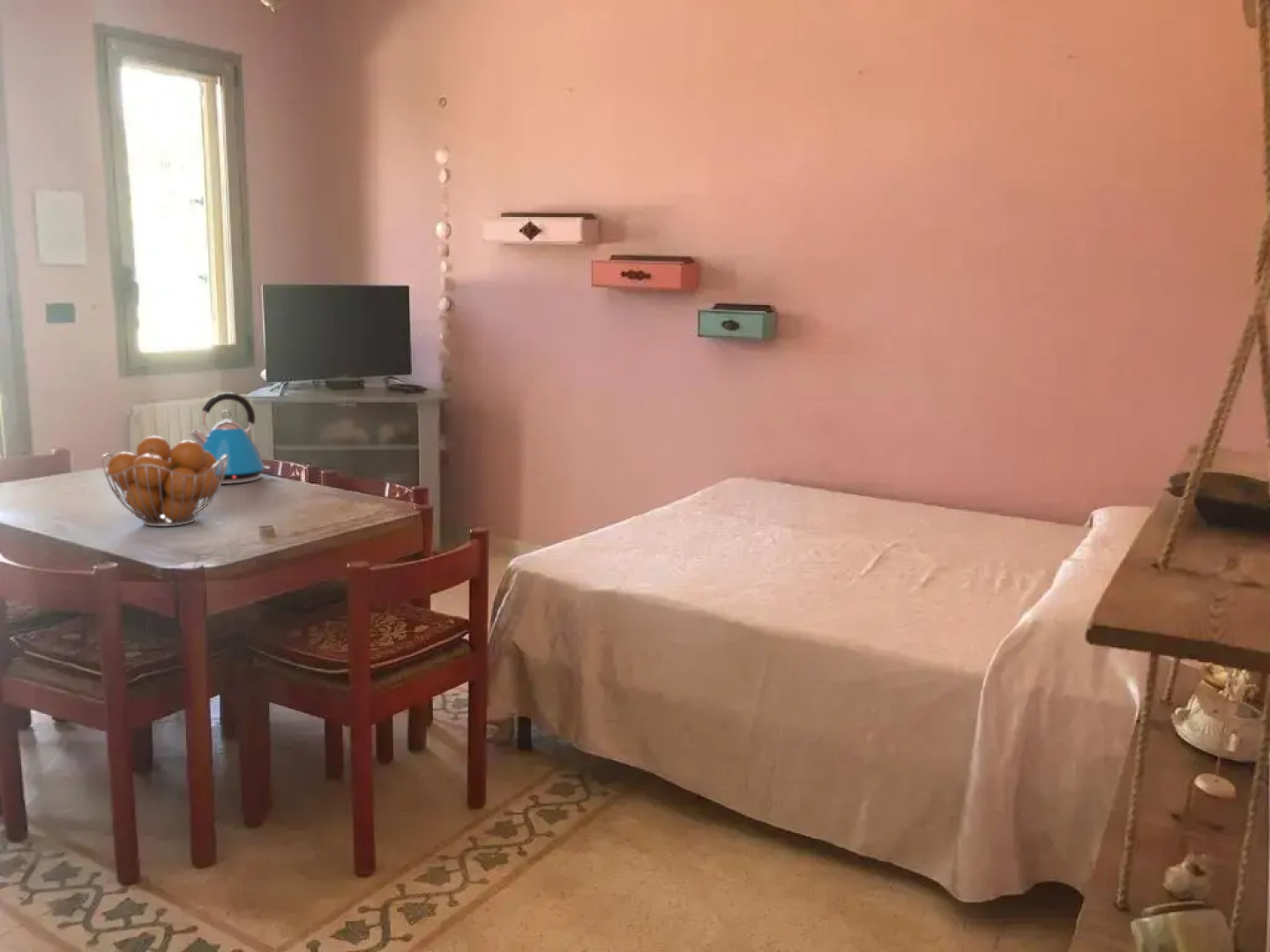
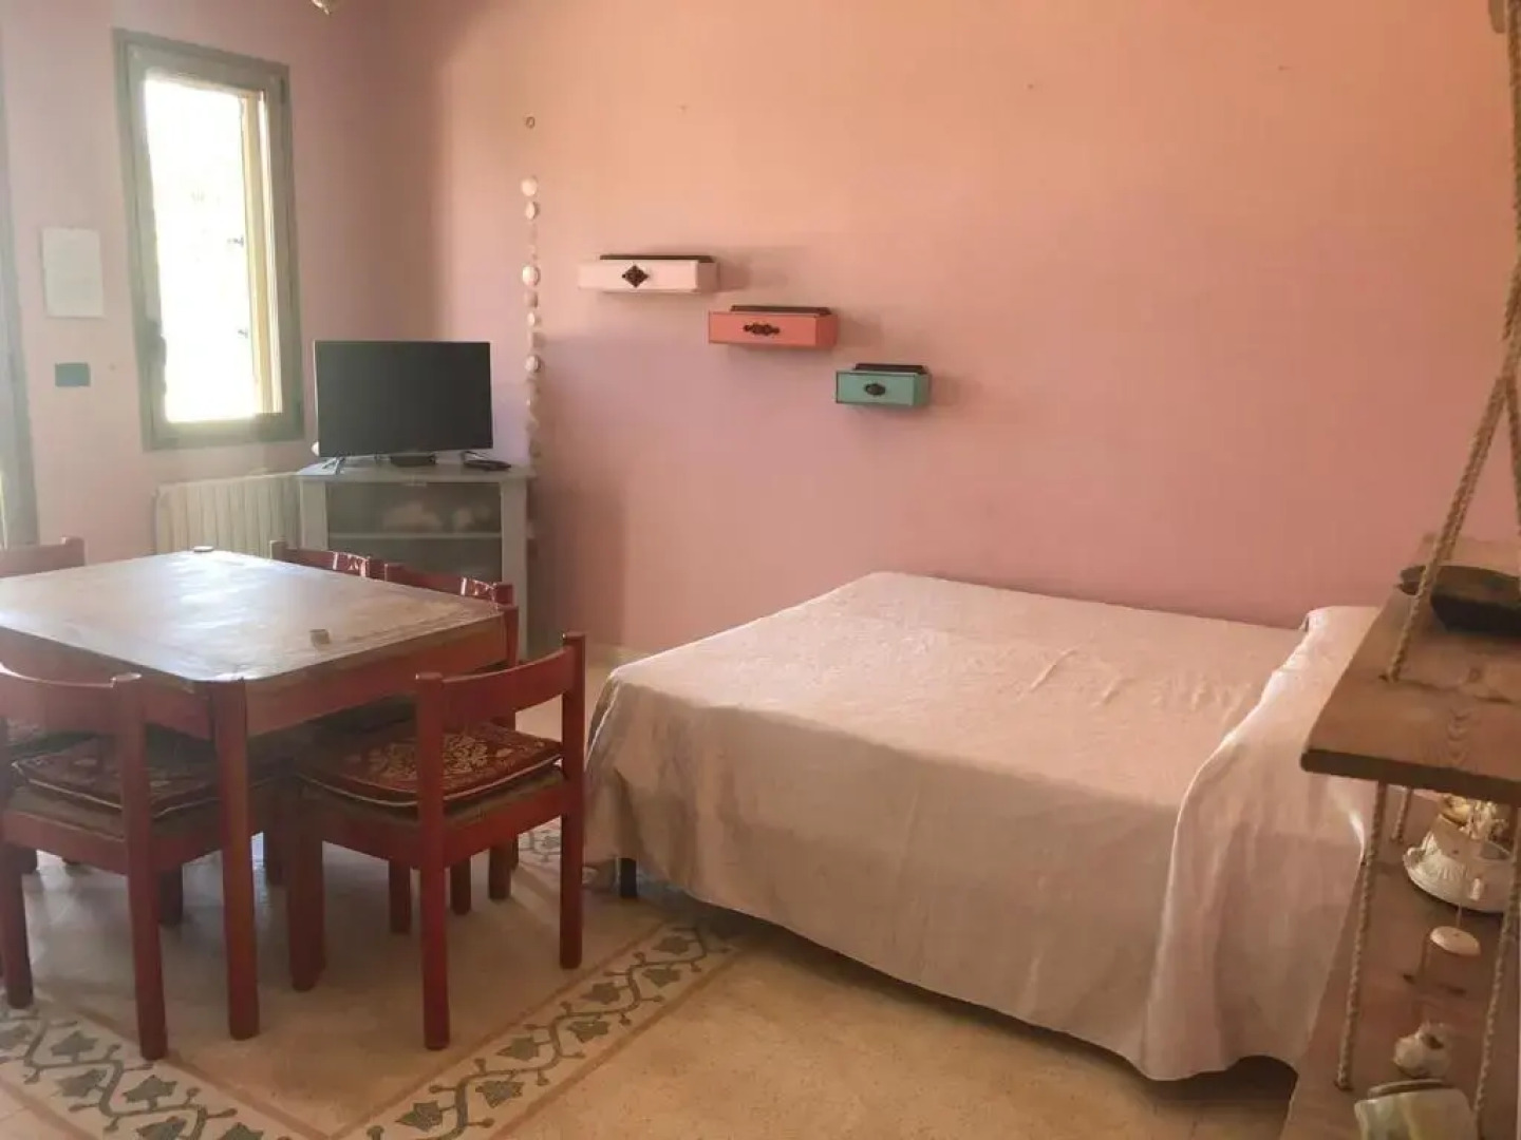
- kettle [188,391,272,485]
- fruit basket [101,435,228,527]
